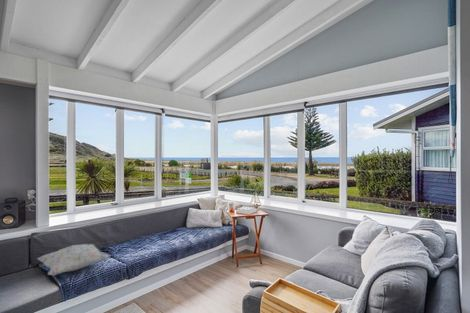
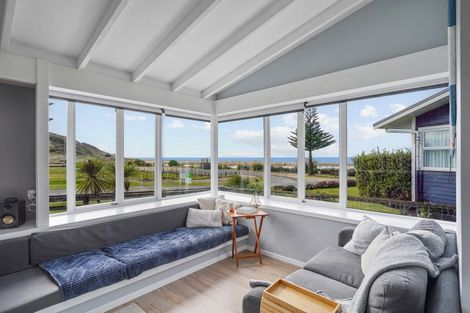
- decorative pillow [36,243,111,276]
